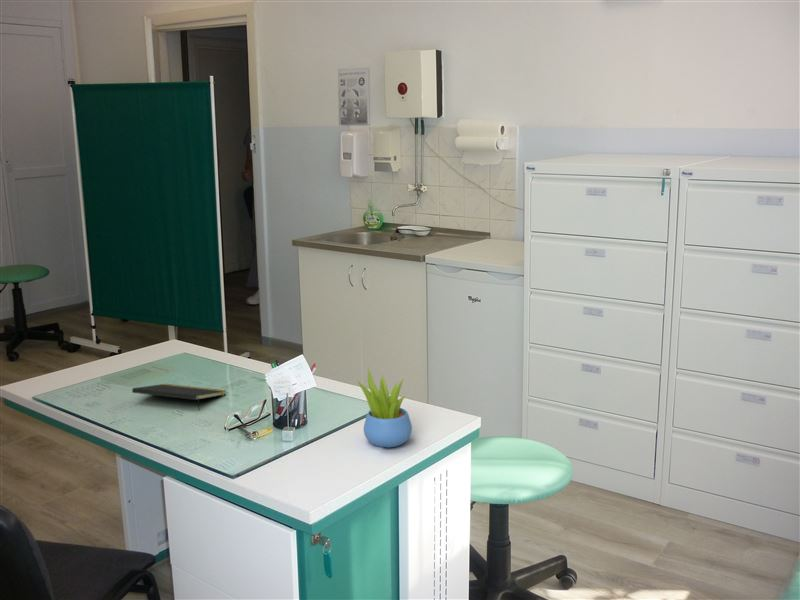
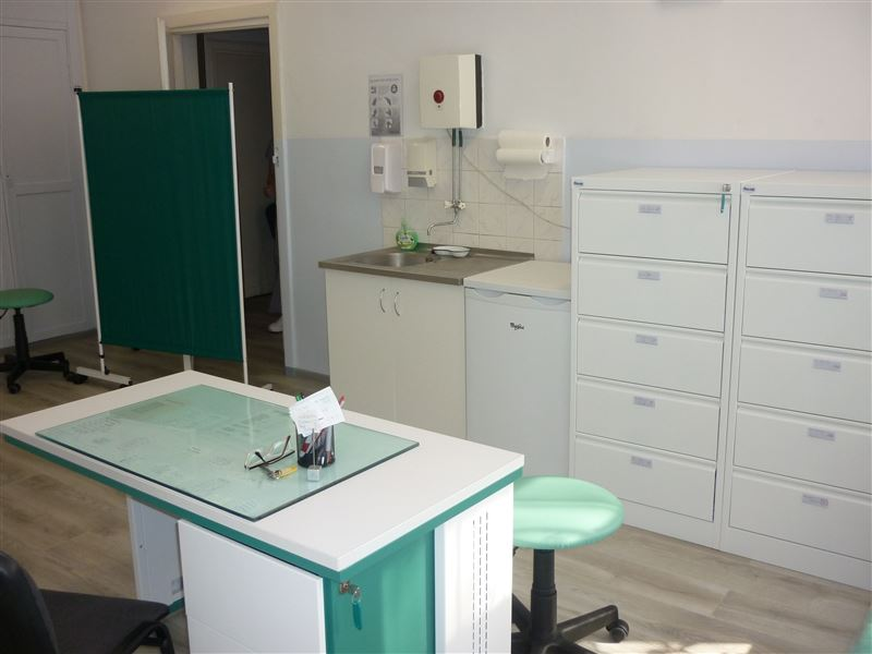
- notepad [131,383,227,410]
- succulent plant [356,366,413,448]
